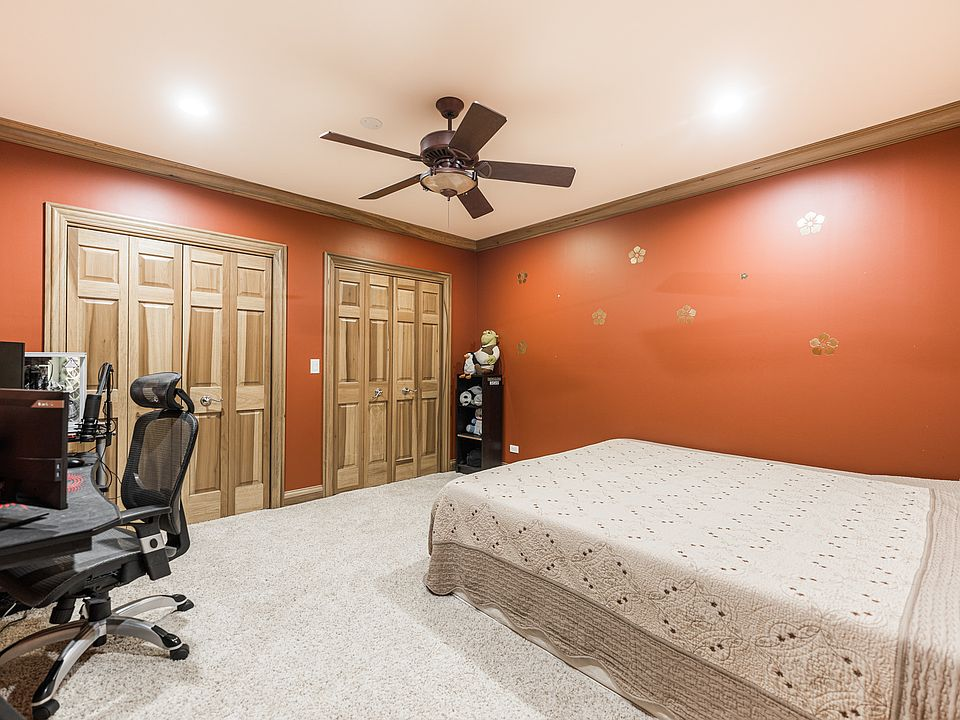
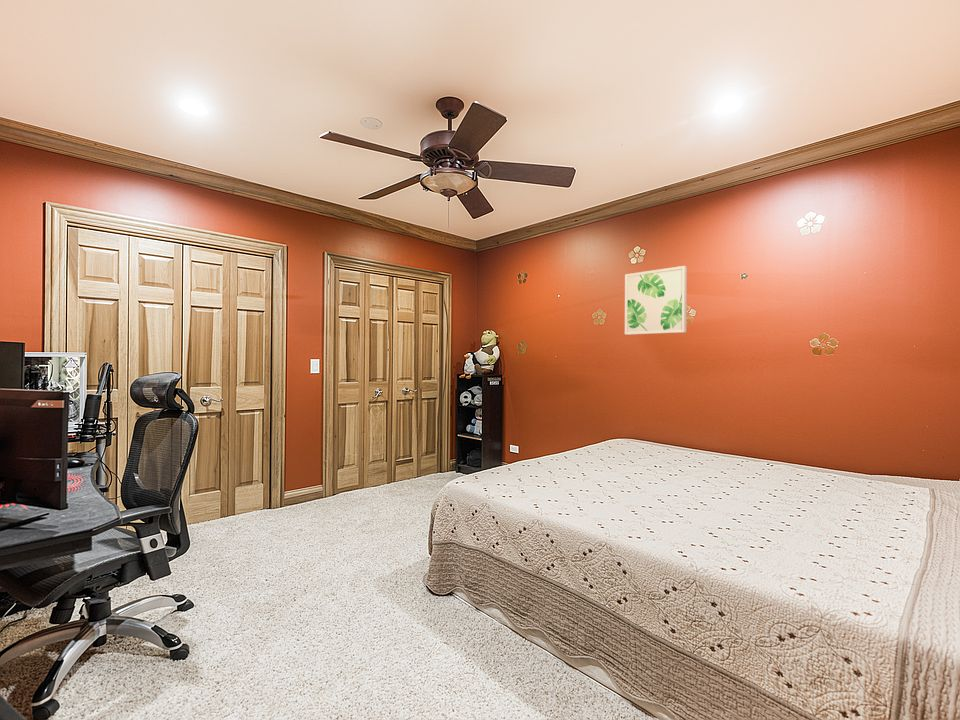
+ wall art [624,265,688,336]
